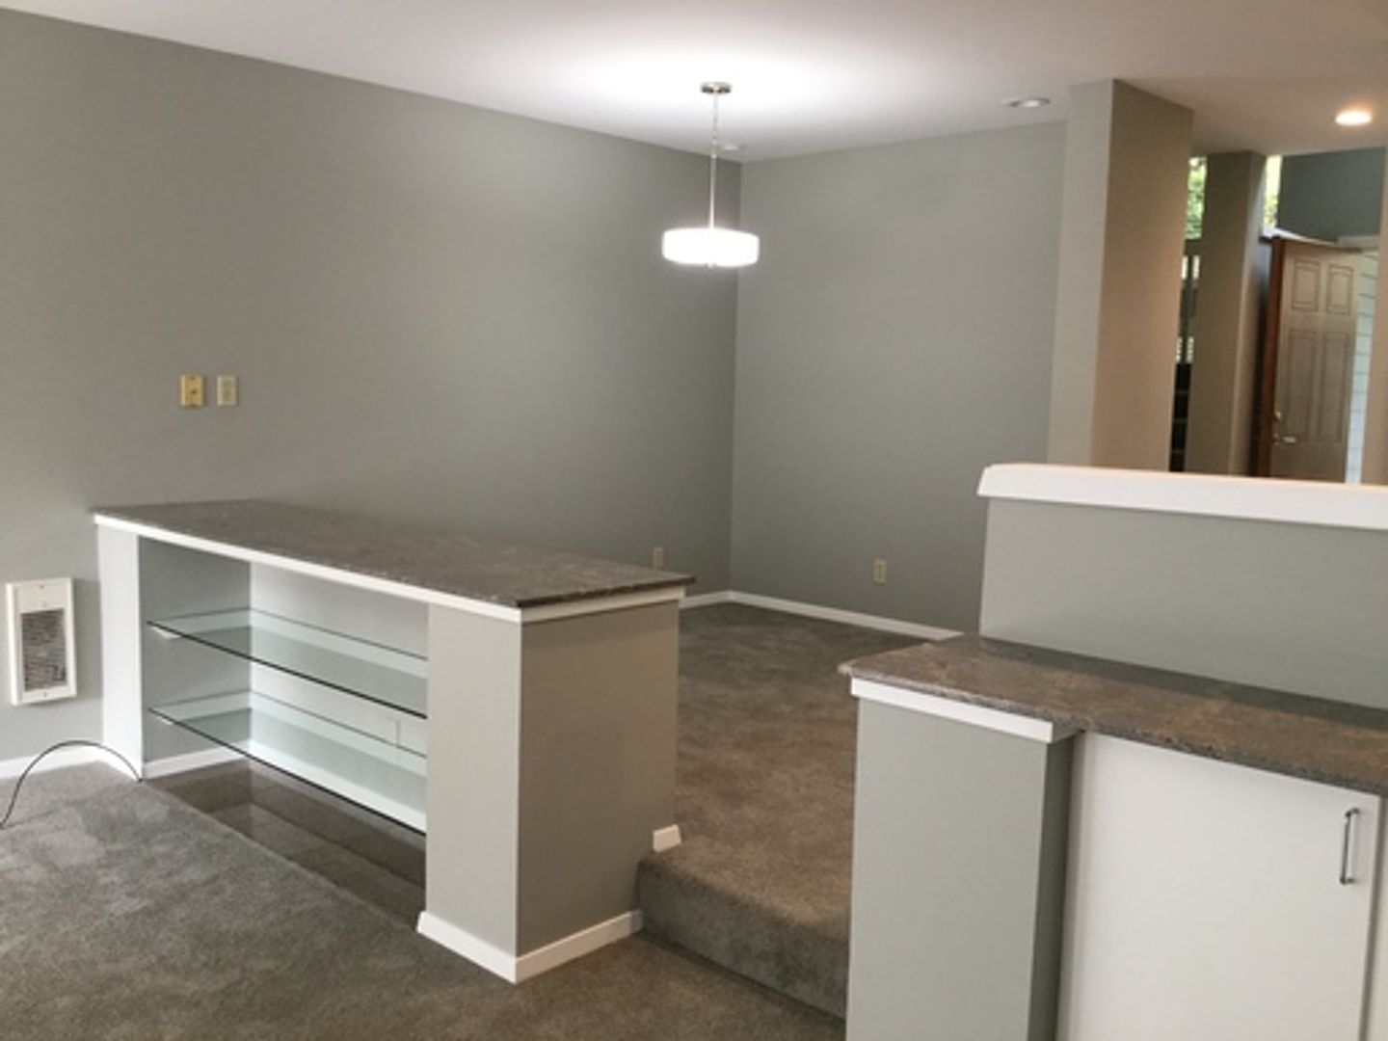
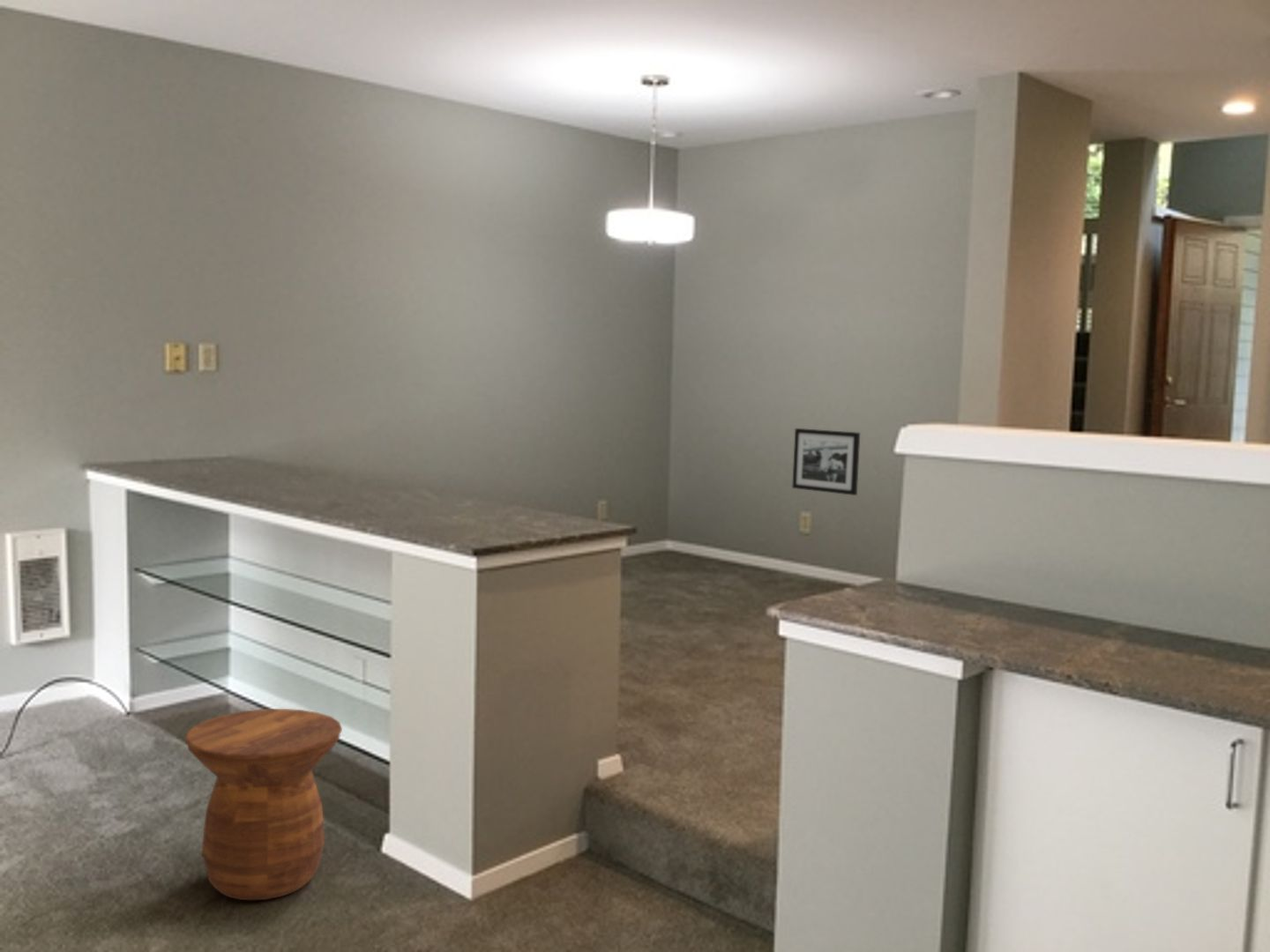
+ picture frame [791,428,861,496]
+ side table [185,708,343,902]
